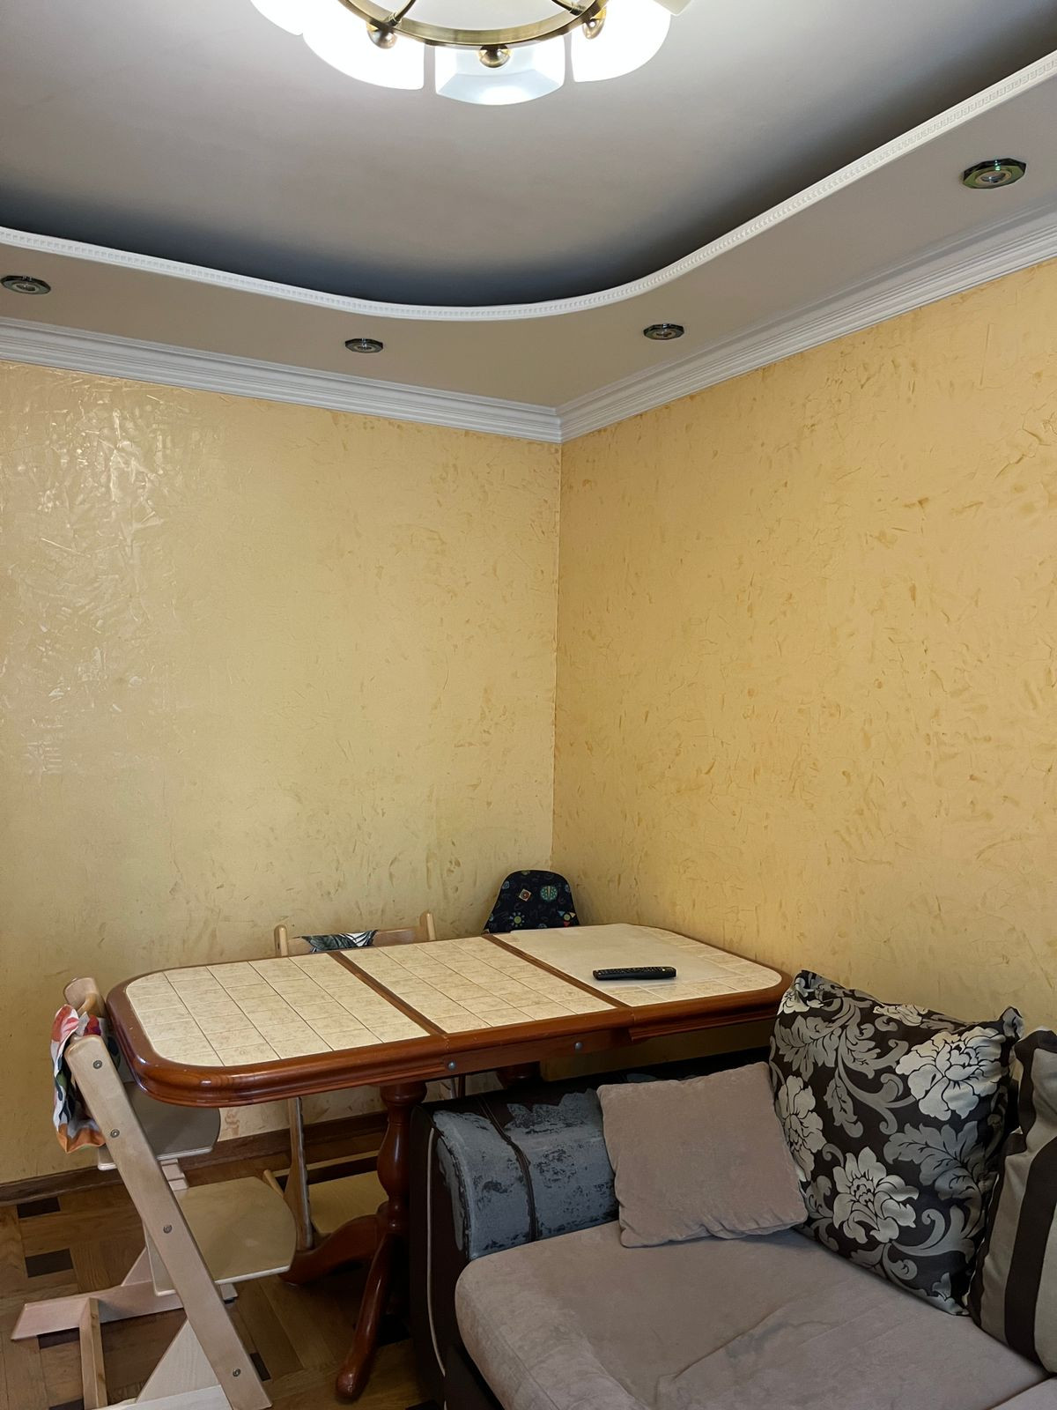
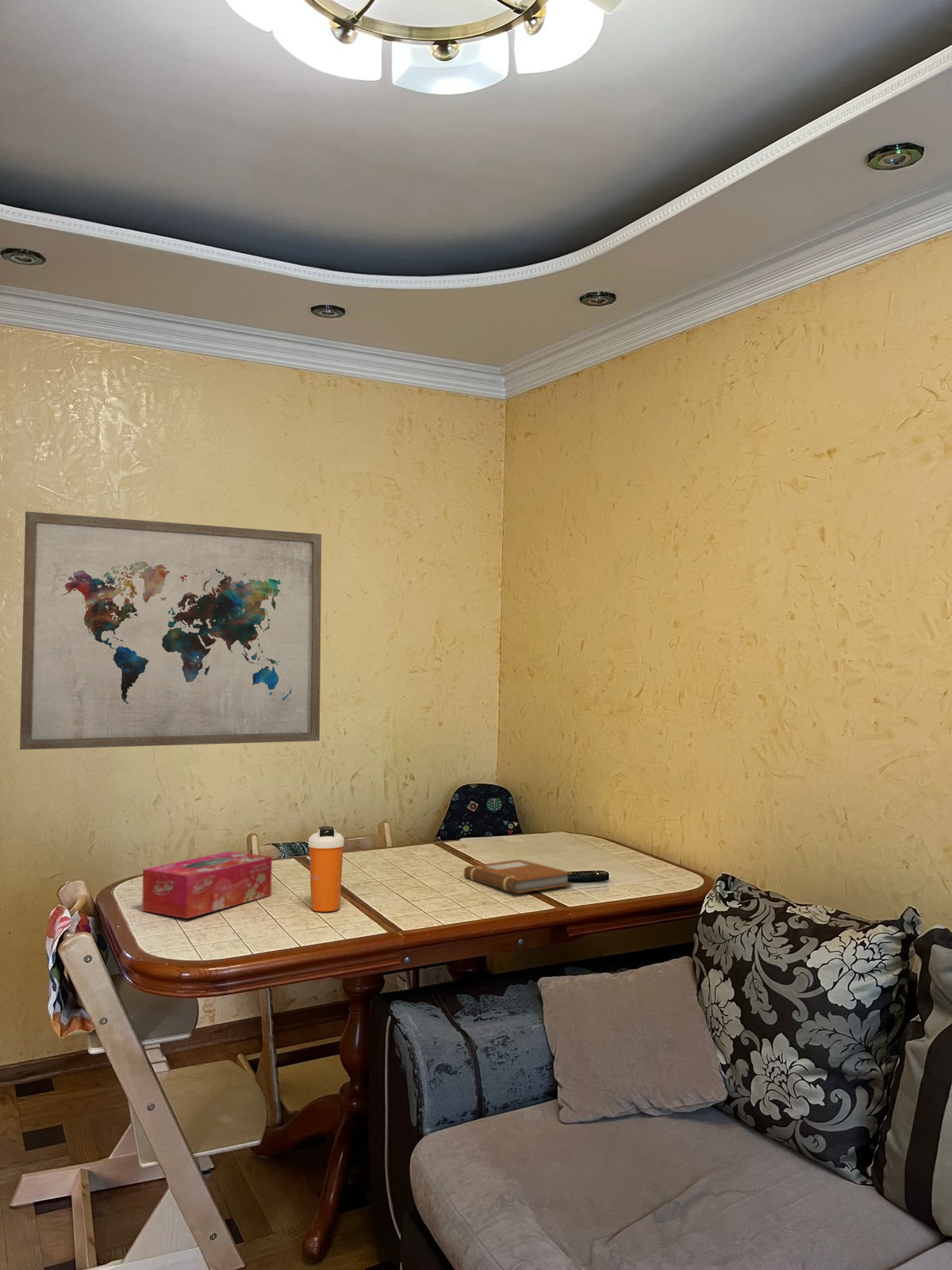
+ wall art [19,510,322,750]
+ notebook [463,859,573,894]
+ tissue box [141,851,273,919]
+ shaker bottle [308,825,345,912]
